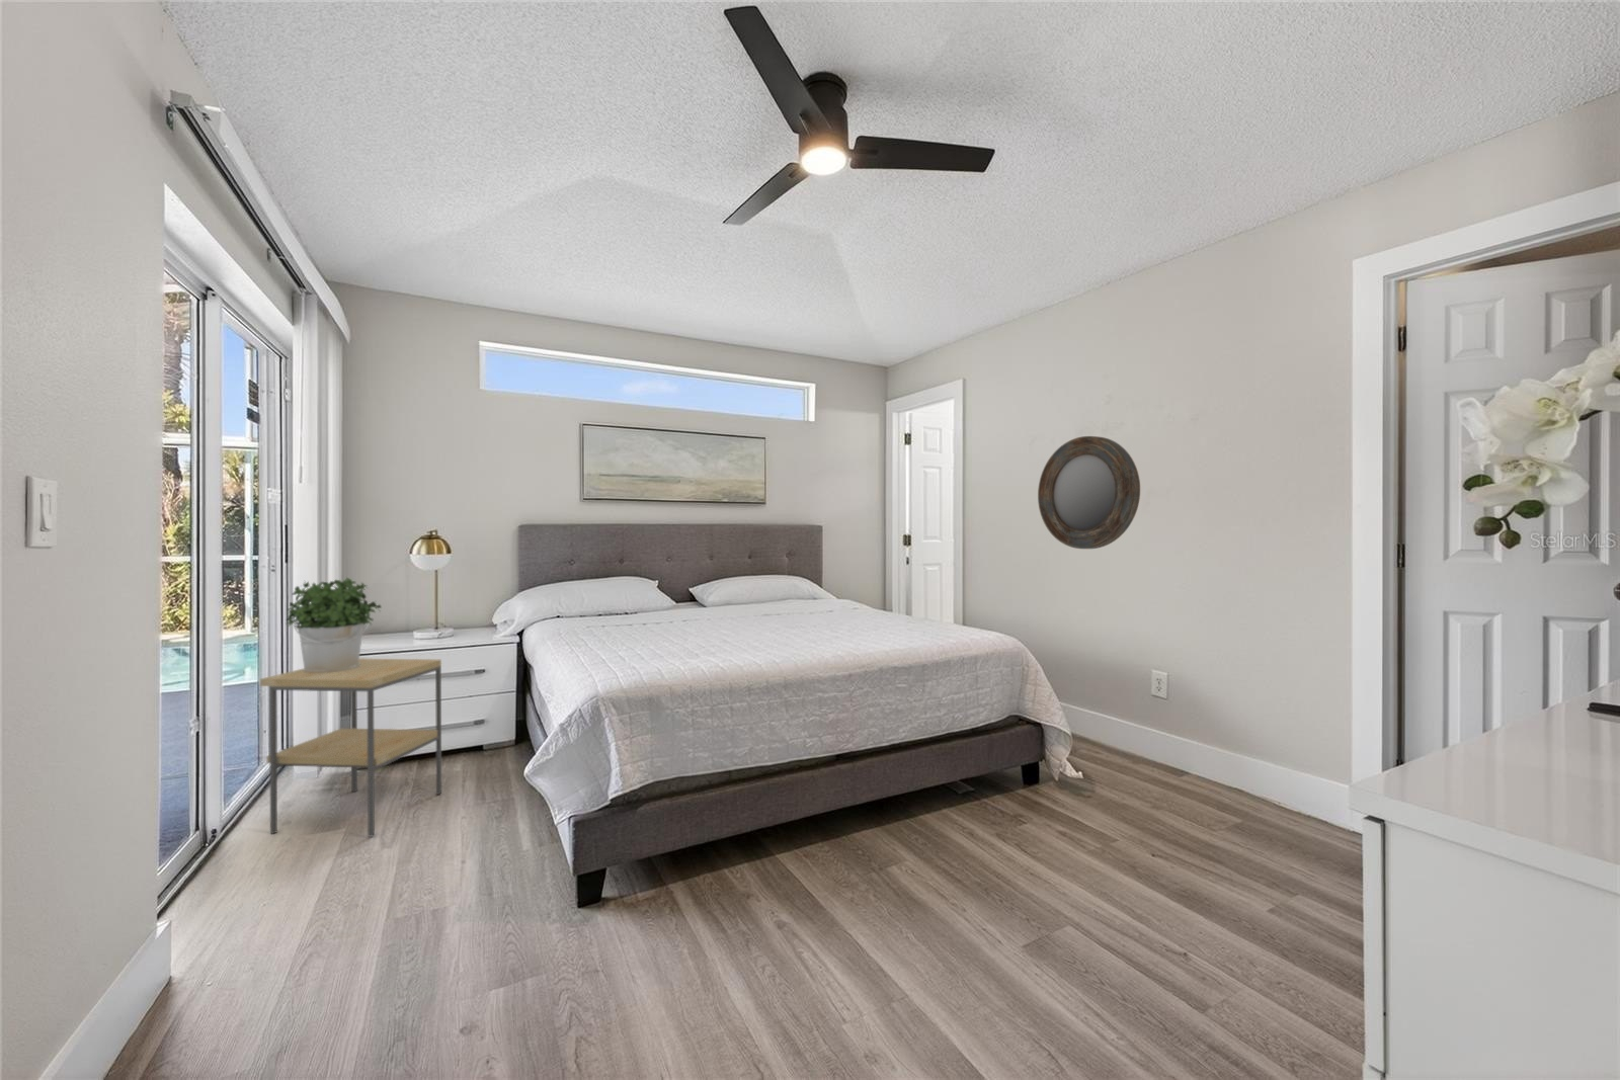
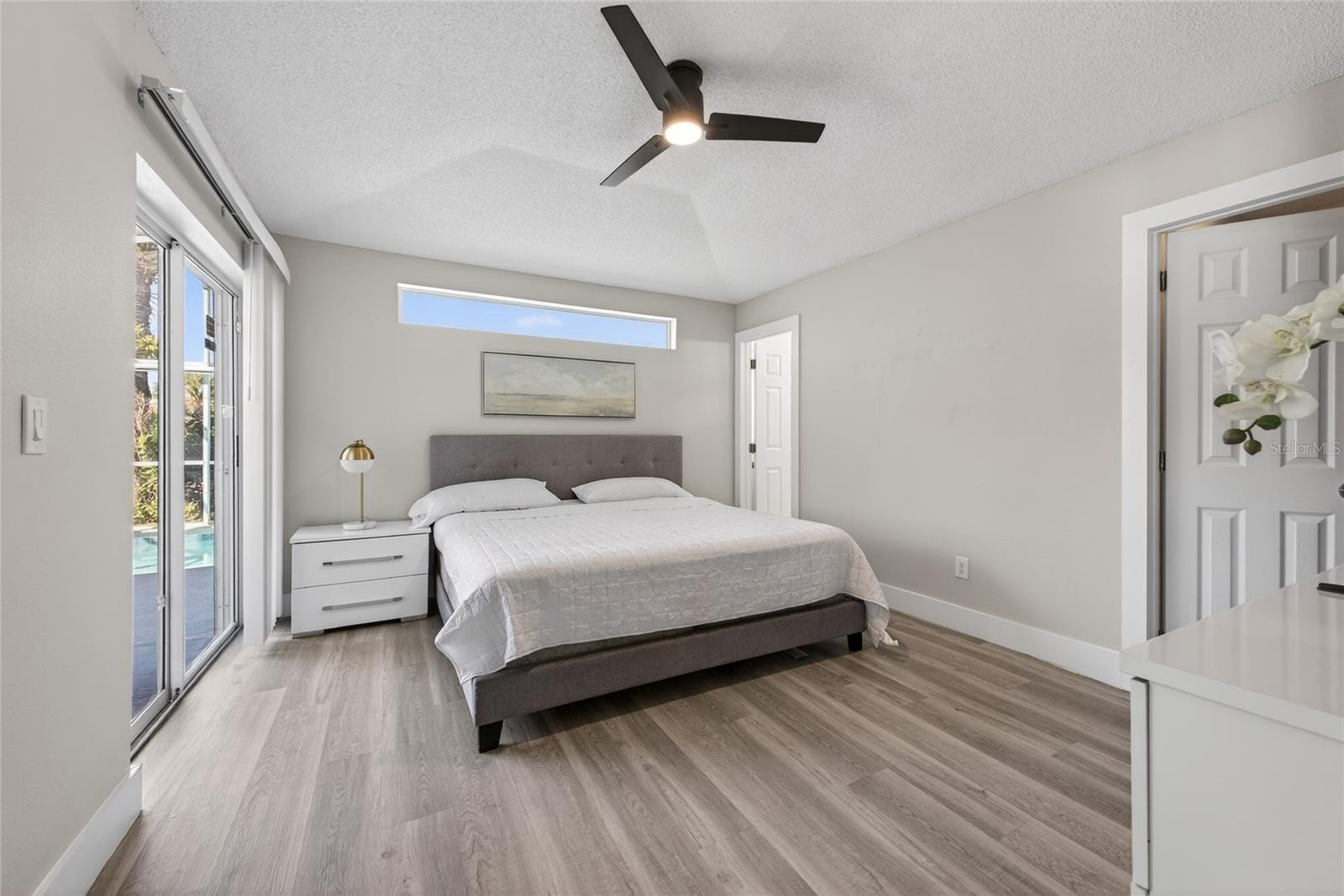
- potted plant [284,576,383,673]
- side table [259,658,442,838]
- home mirror [1037,435,1141,550]
